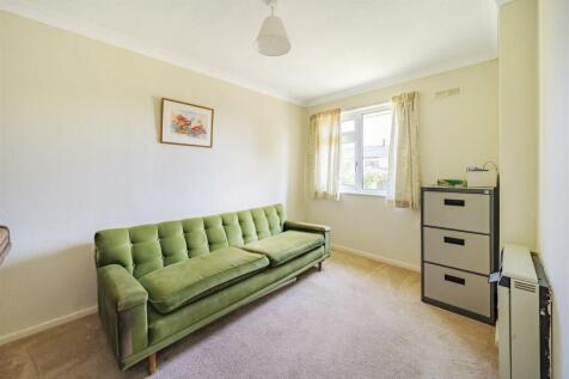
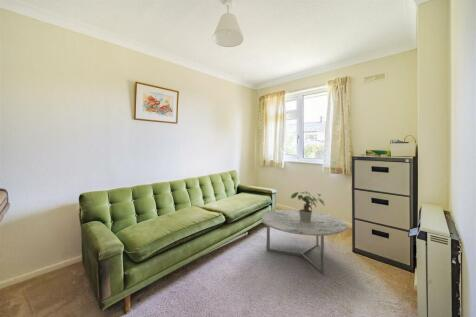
+ potted plant [290,190,326,223]
+ coffee table [261,209,348,276]
